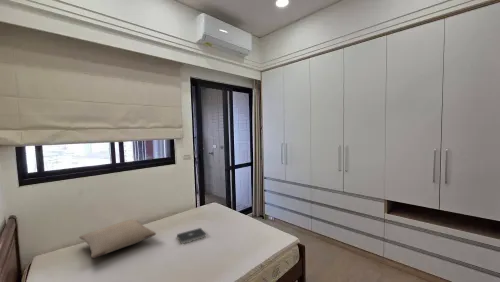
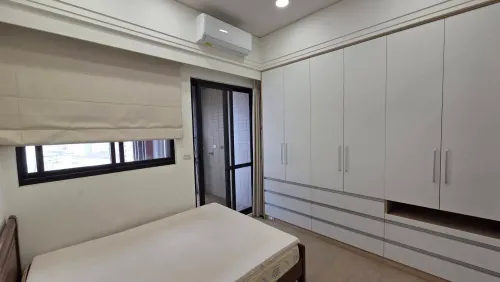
- book [176,227,207,245]
- pillow [78,218,157,259]
